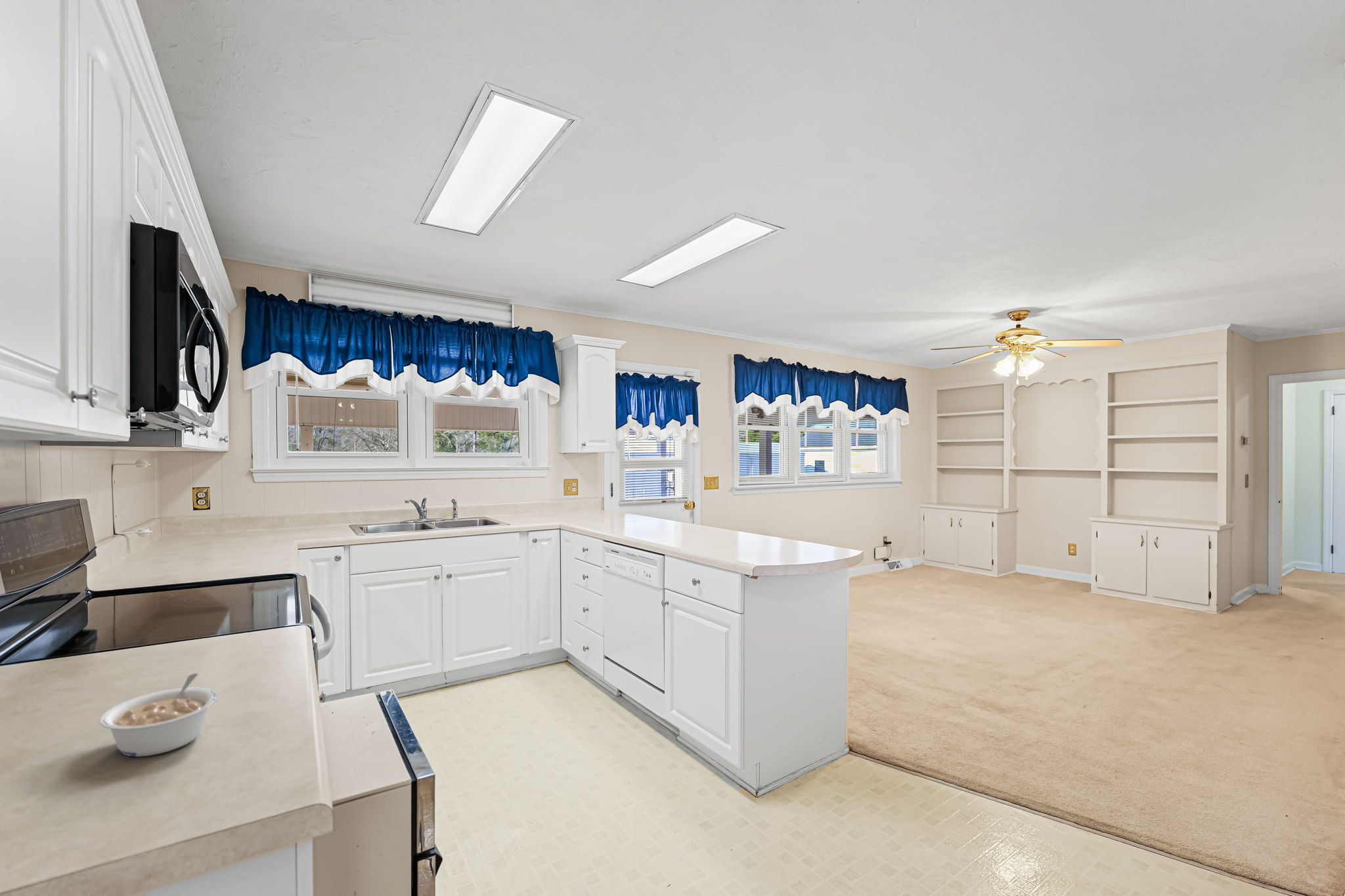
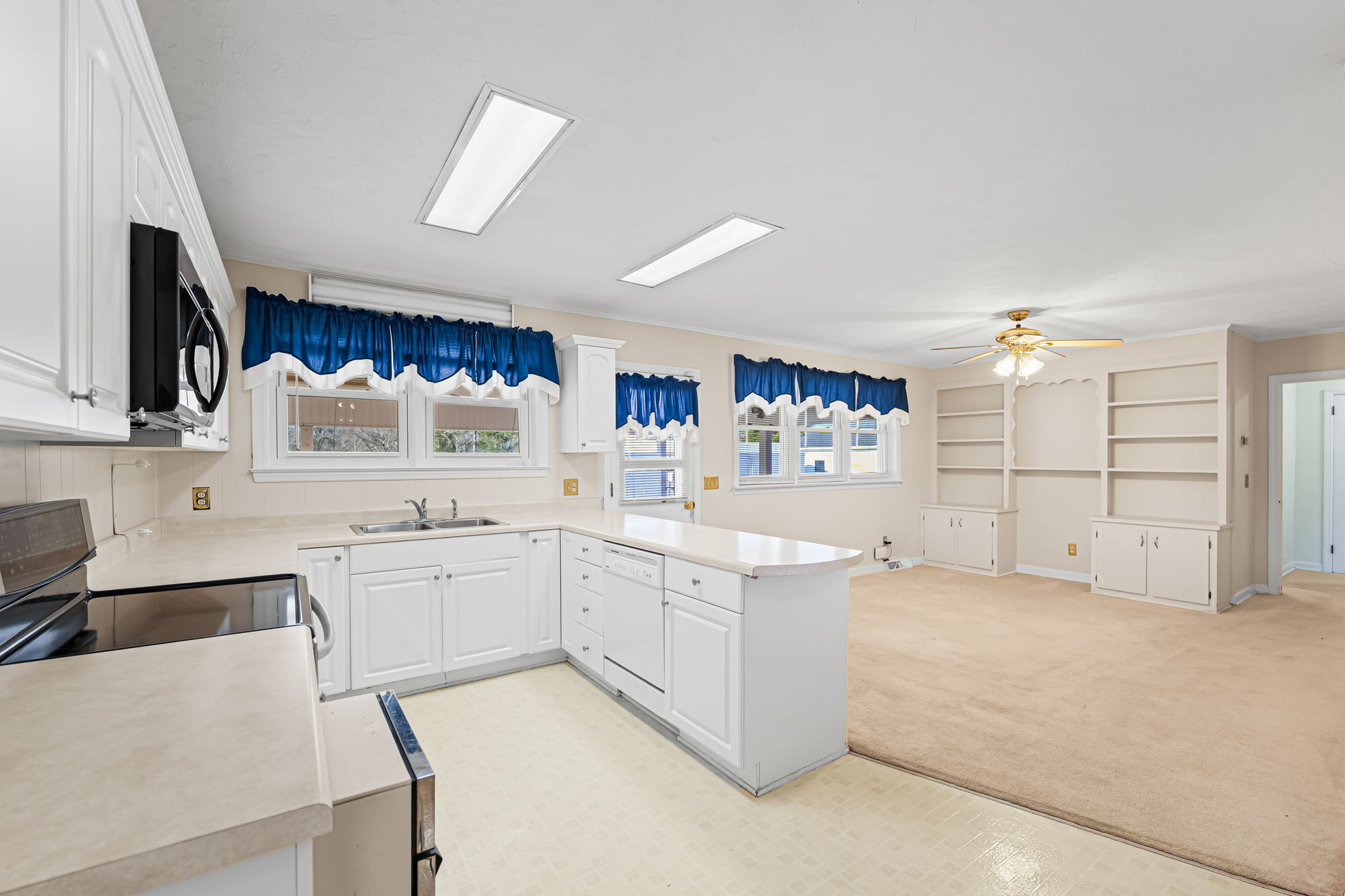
- legume [99,673,218,757]
